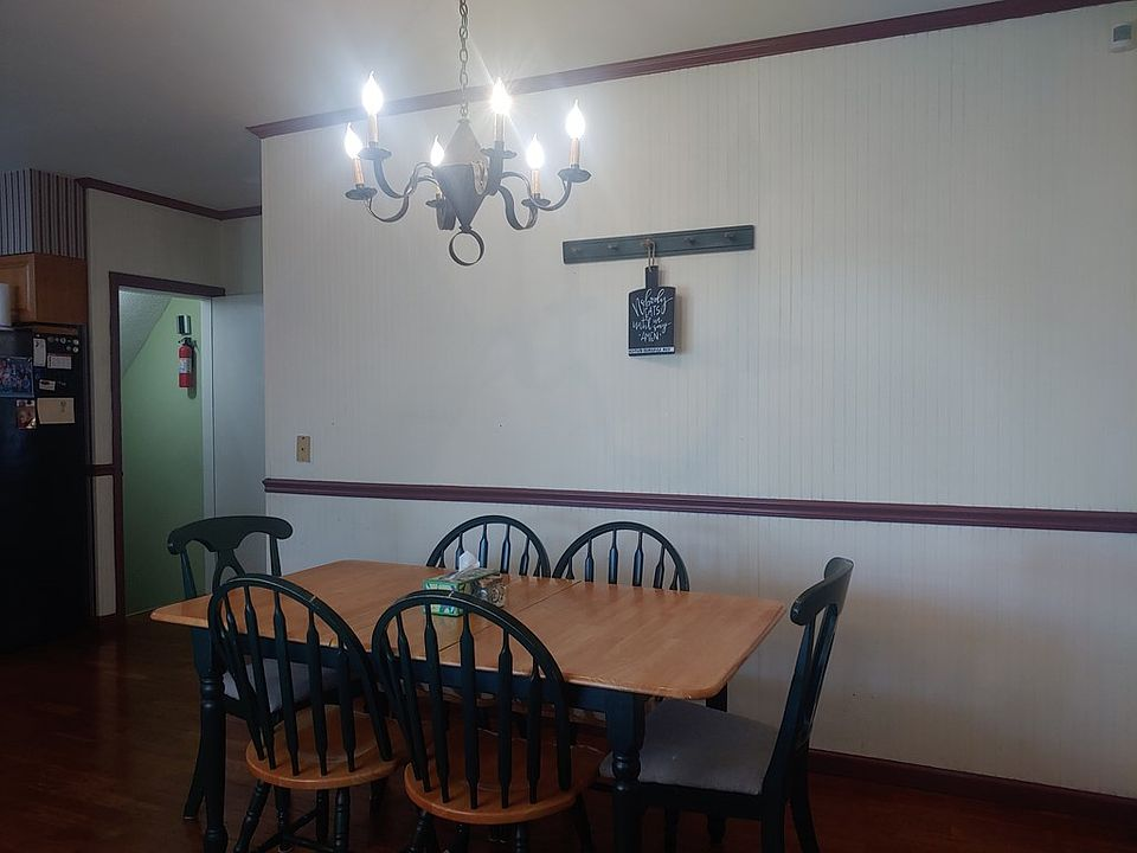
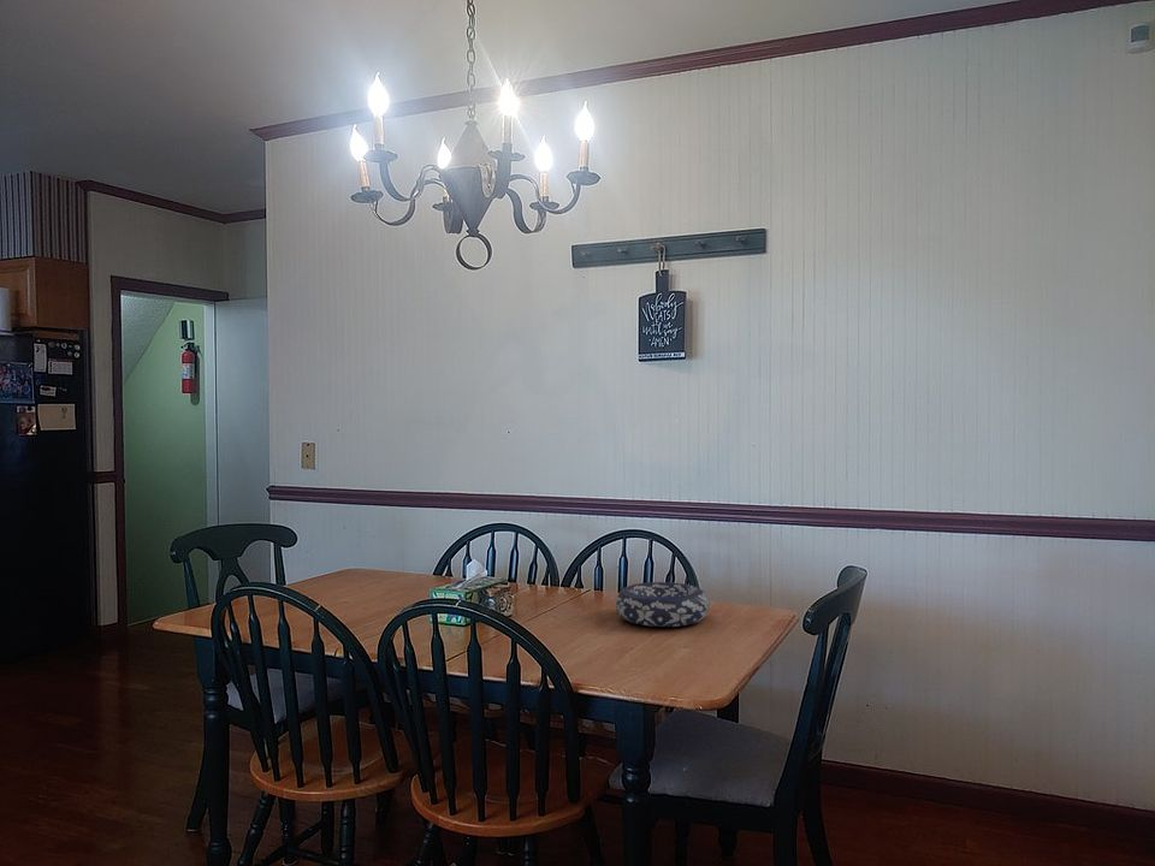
+ decorative bowl [615,581,710,628]
